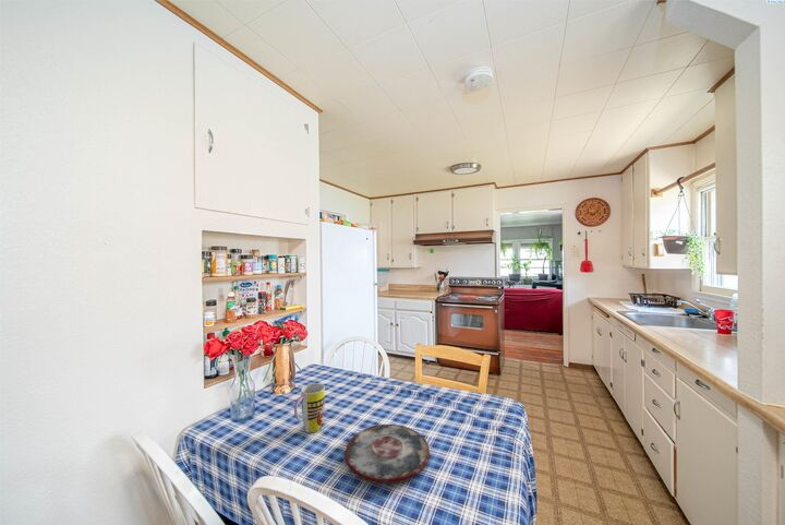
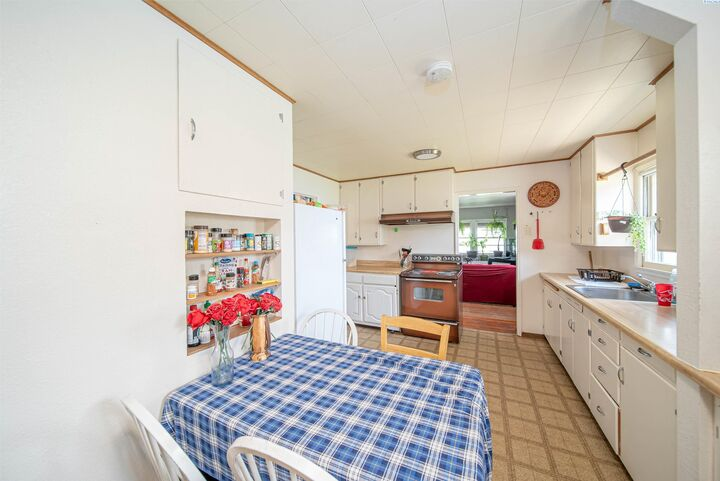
- plate [343,423,431,485]
- mug [293,382,326,433]
